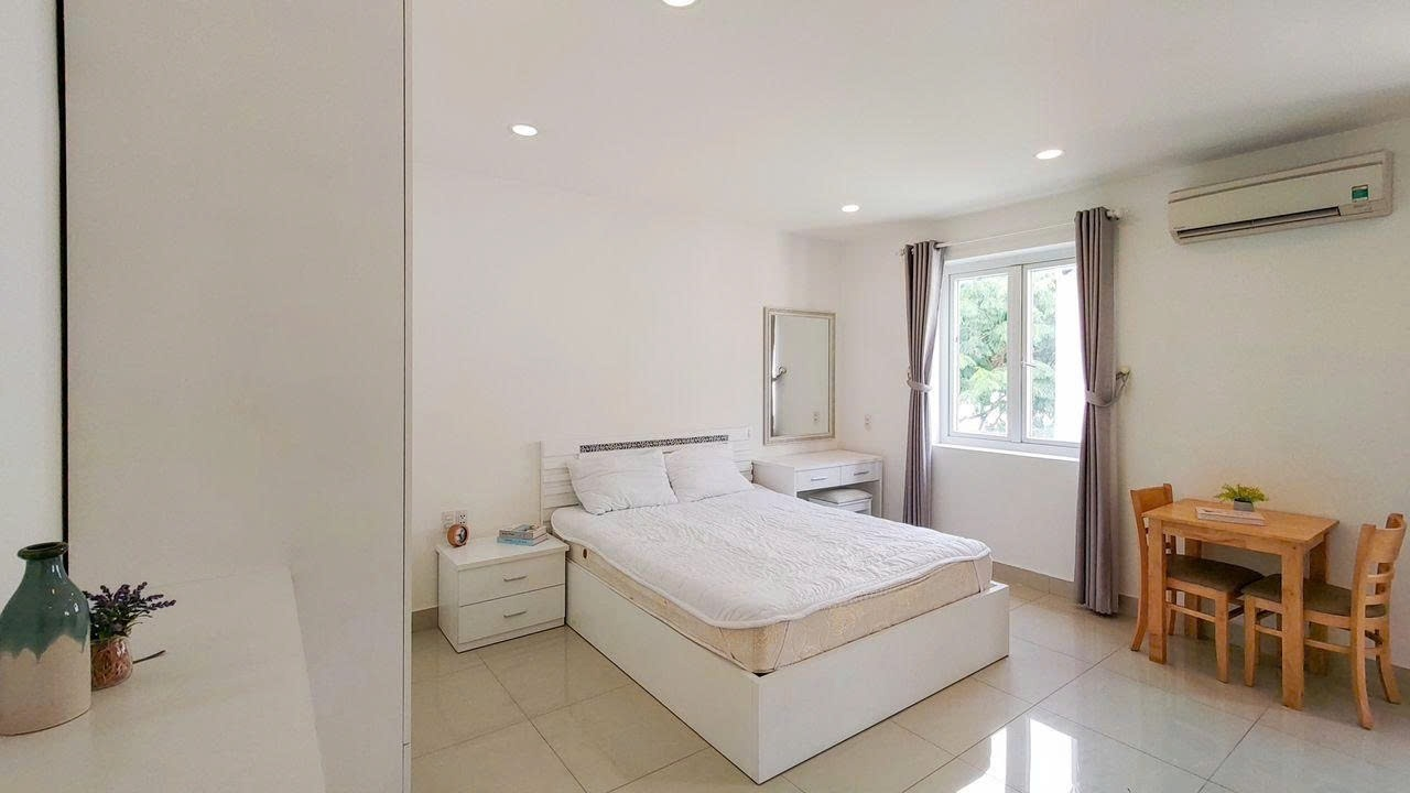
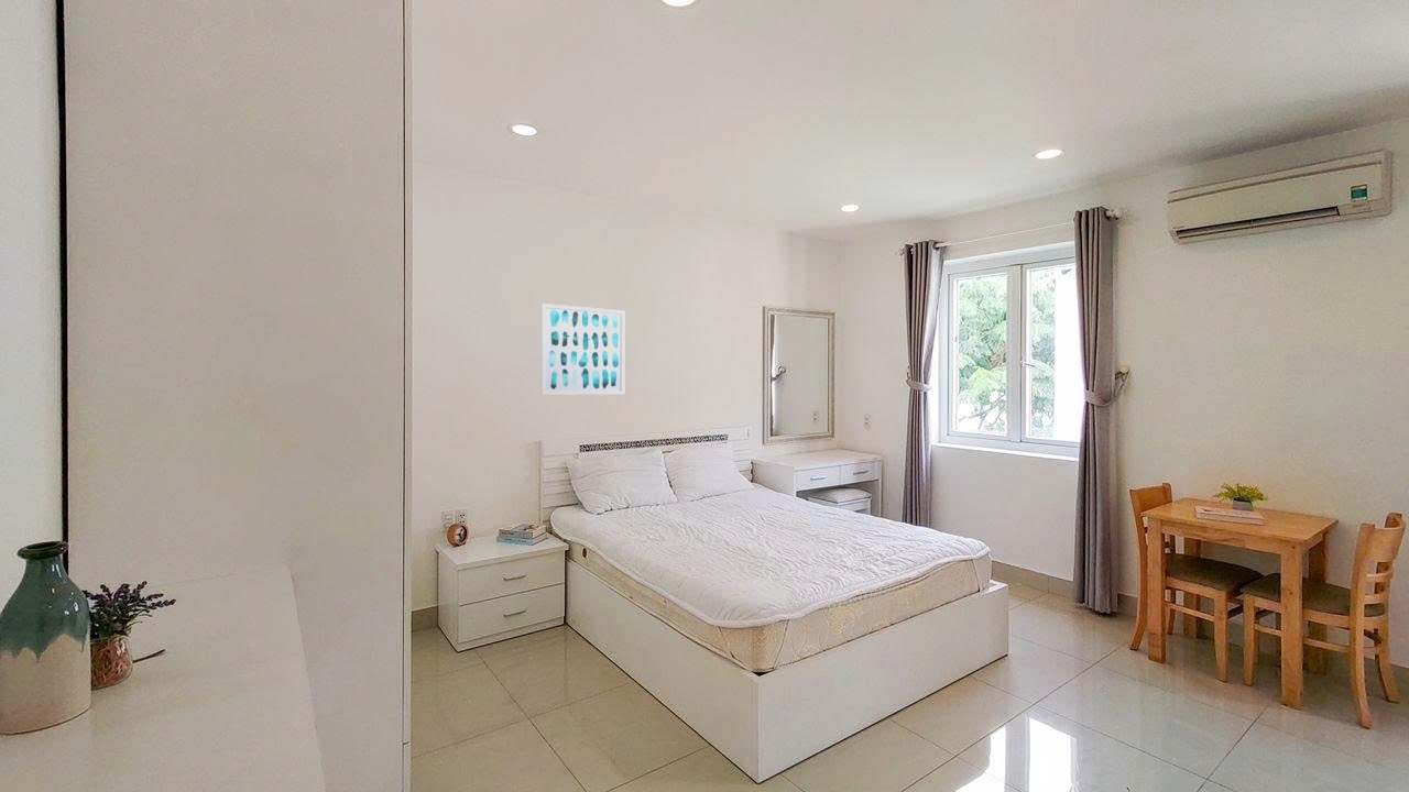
+ wall art [540,302,625,396]
